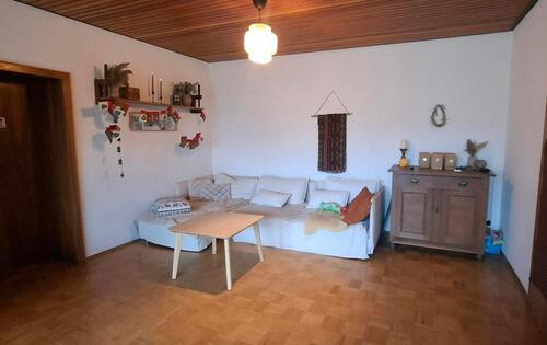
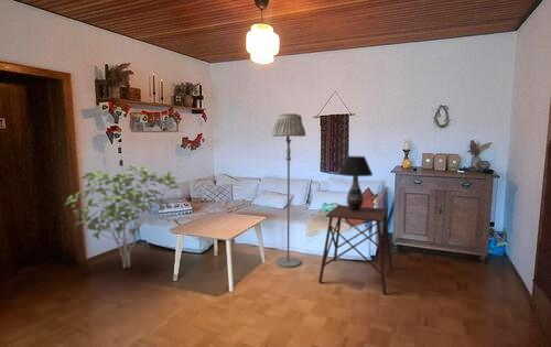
+ shrub [64,164,181,269]
+ table lamp [338,155,374,212]
+ floor lamp [270,112,306,269]
+ side table [317,204,393,295]
